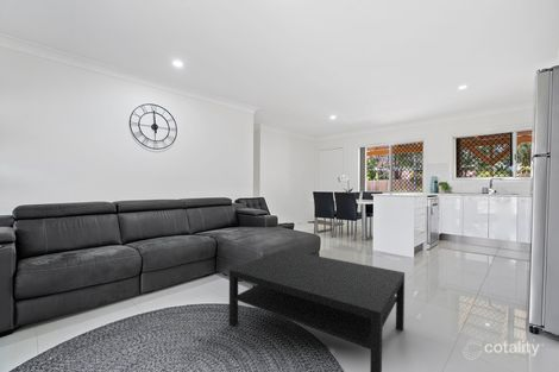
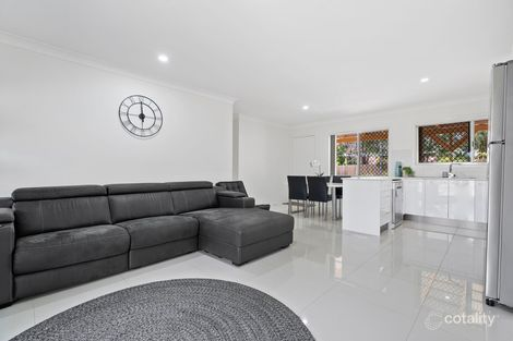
- coffee table [228,248,406,372]
